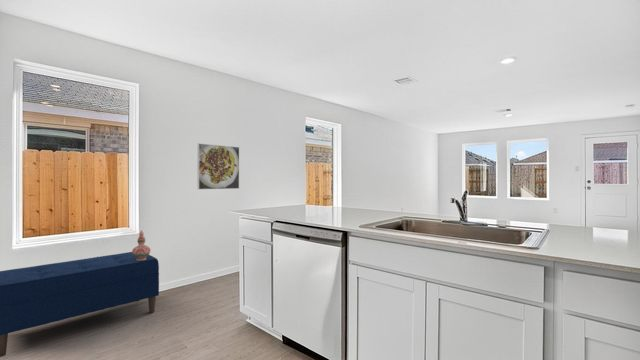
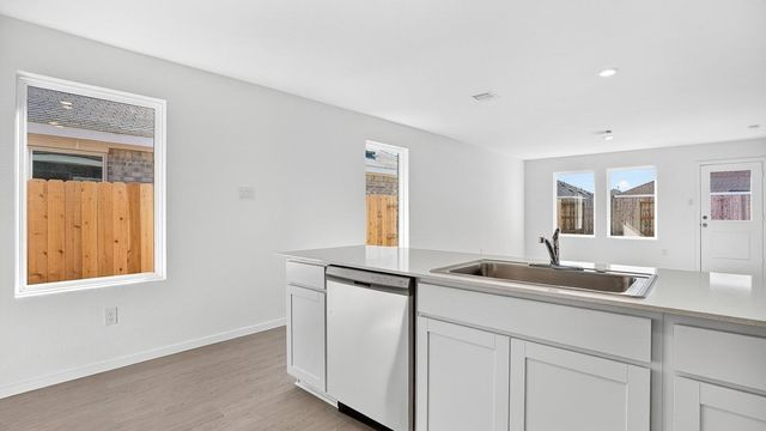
- bench [0,251,160,358]
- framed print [197,142,240,190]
- decorative vase [131,229,151,261]
